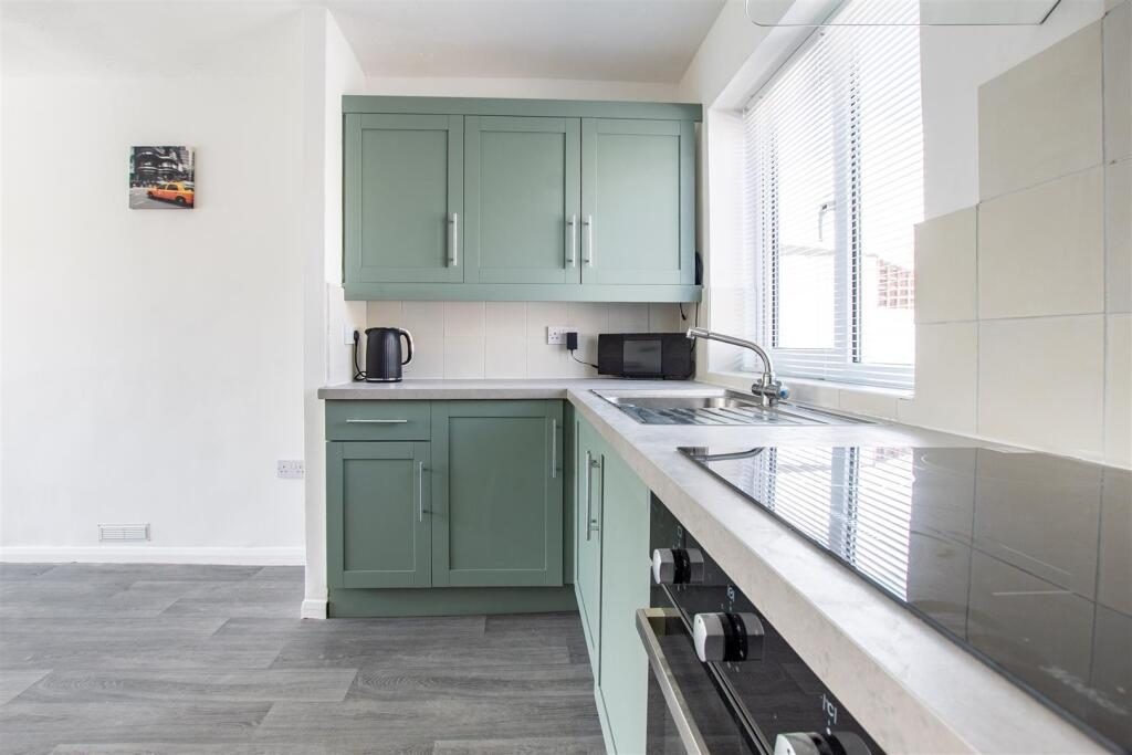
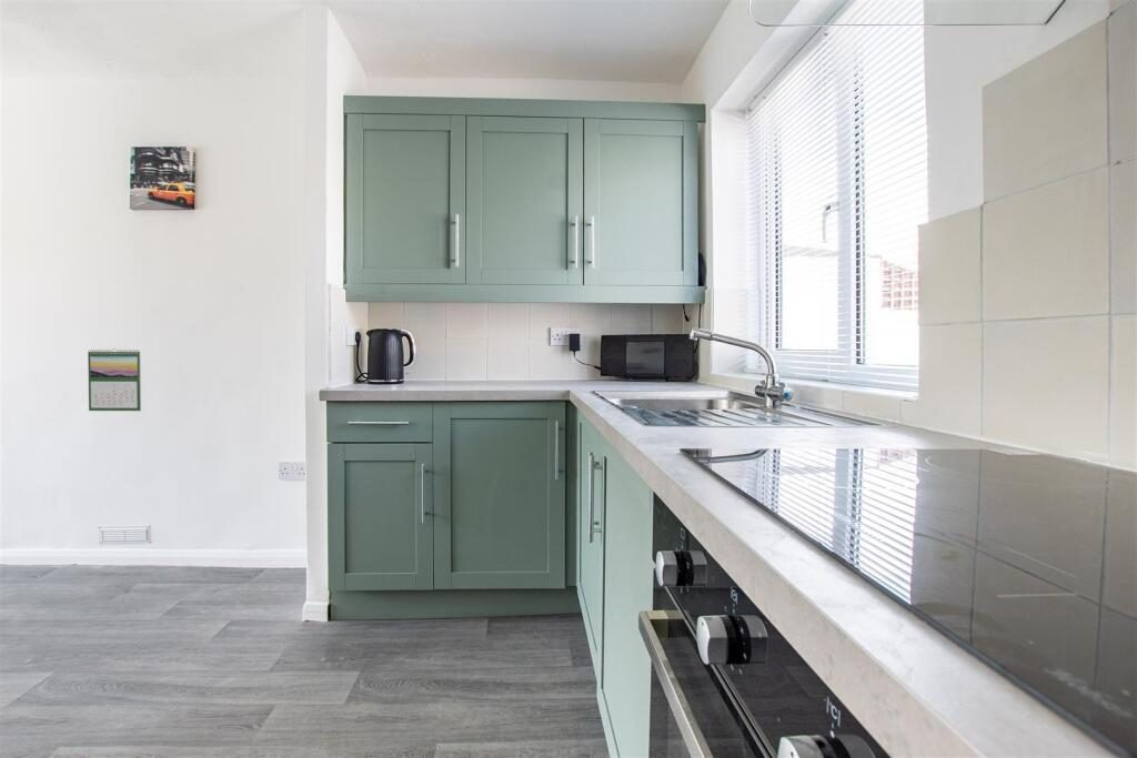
+ calendar [87,347,142,412]
